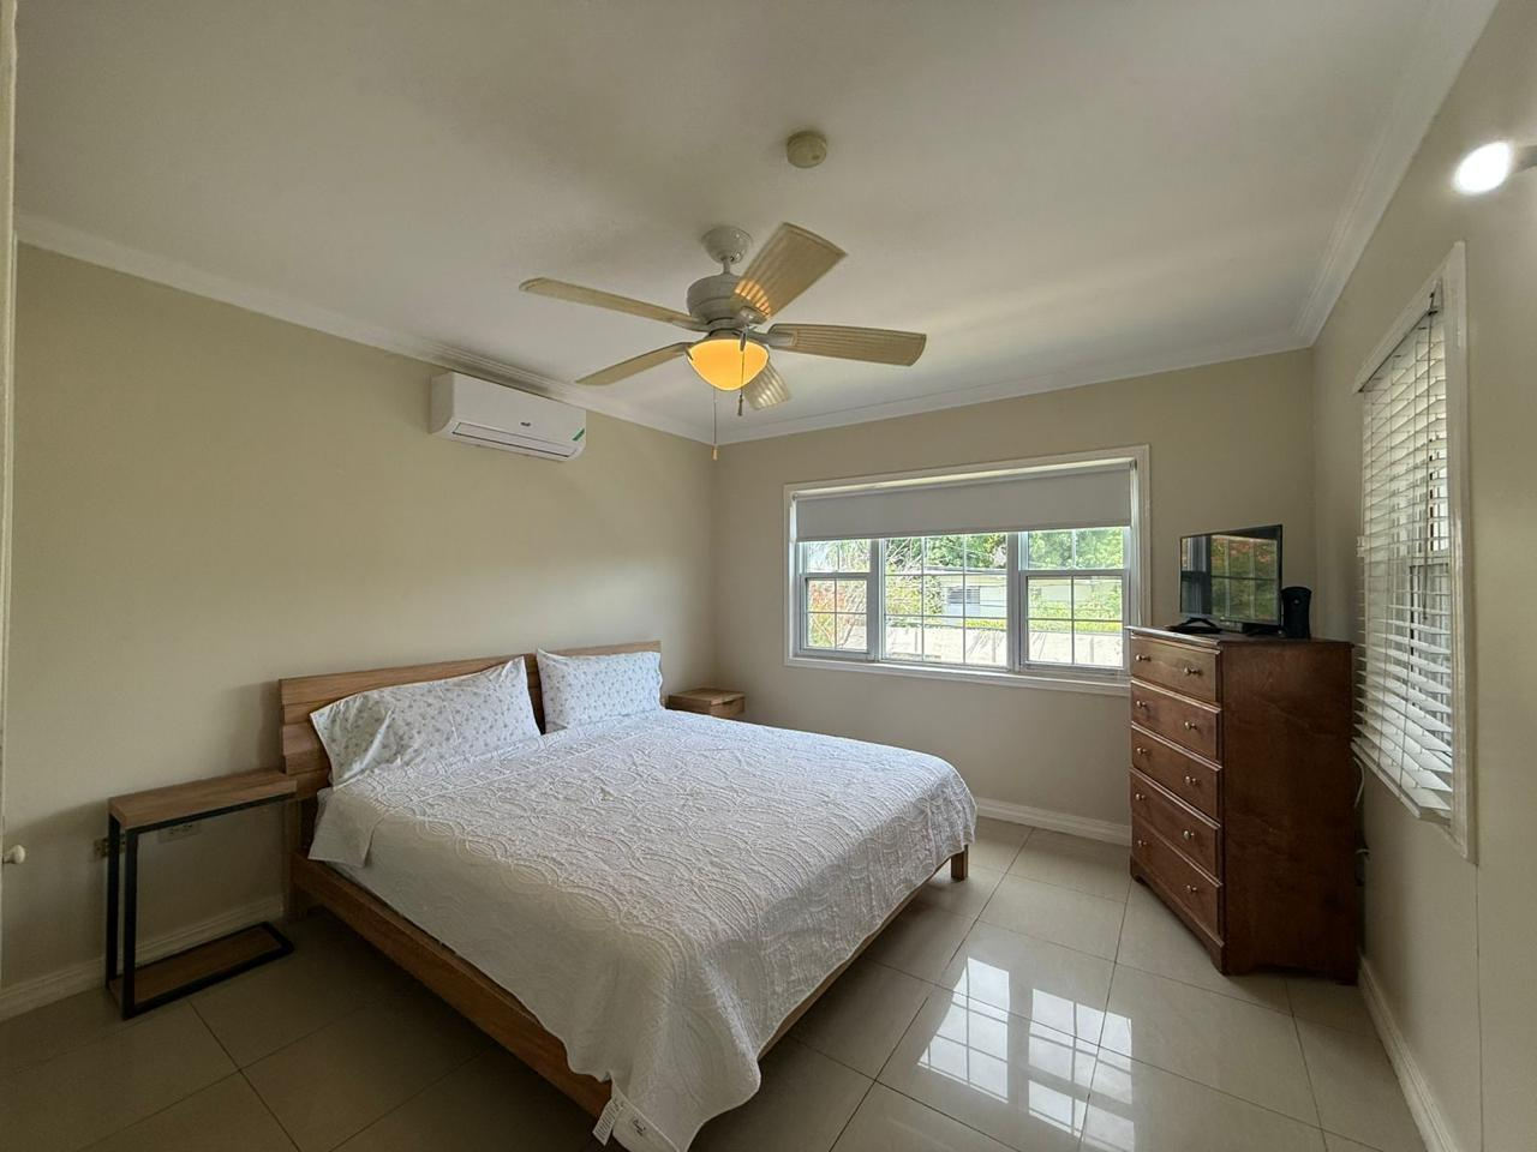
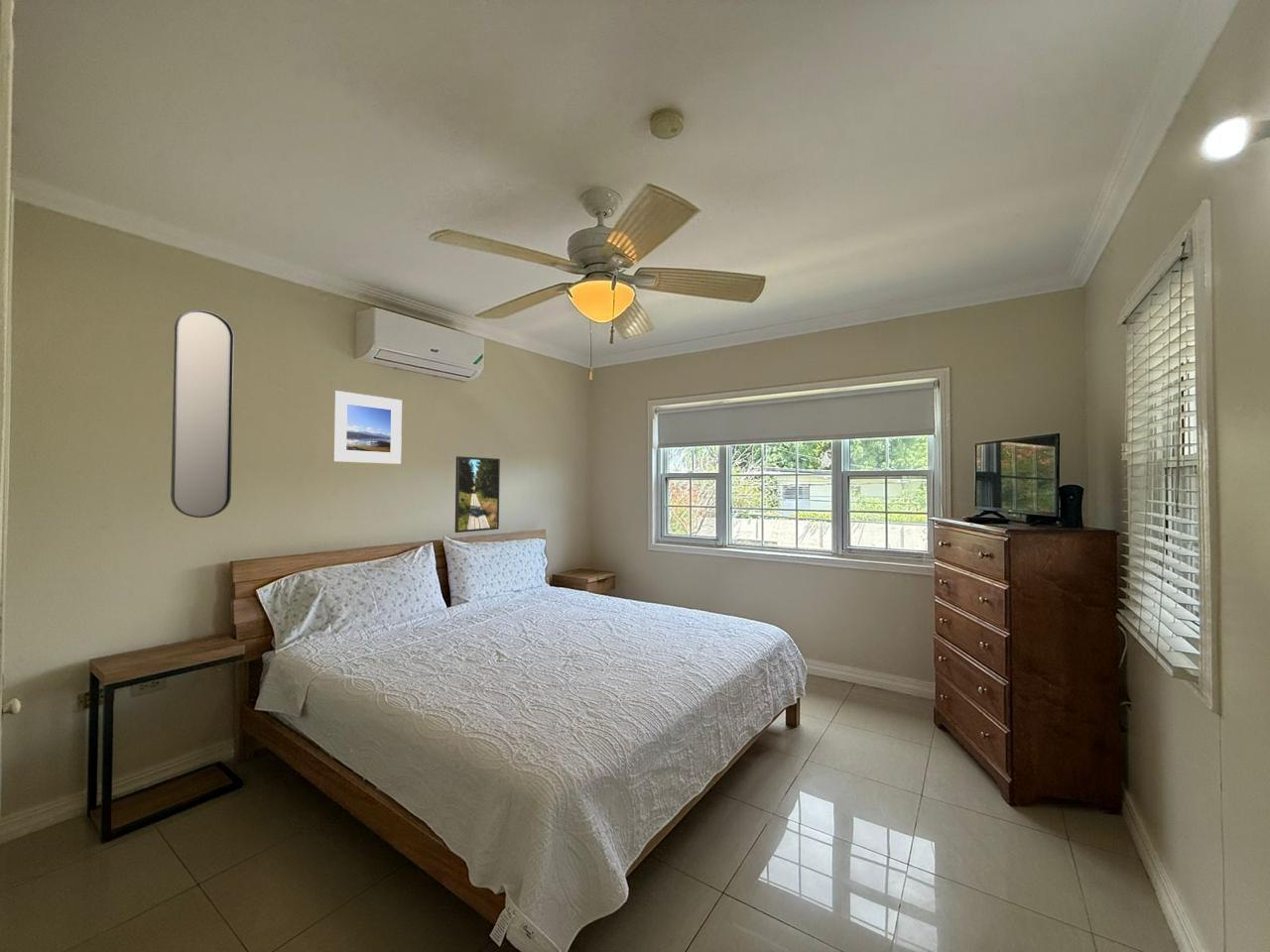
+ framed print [454,455,501,534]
+ home mirror [170,308,235,519]
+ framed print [331,390,403,465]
